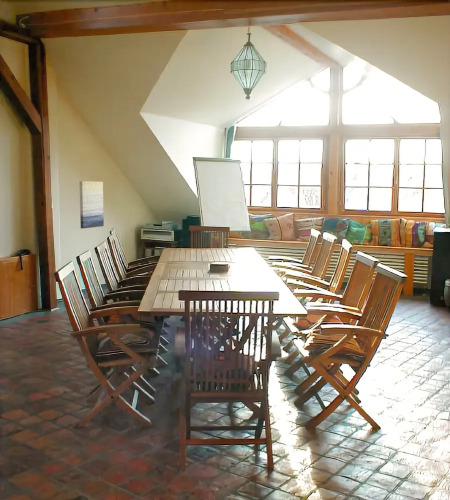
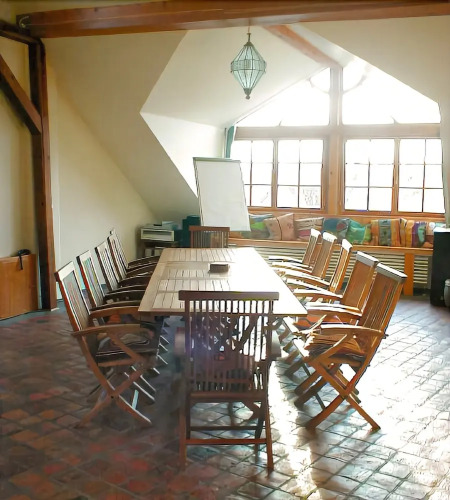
- wall art [79,180,105,229]
